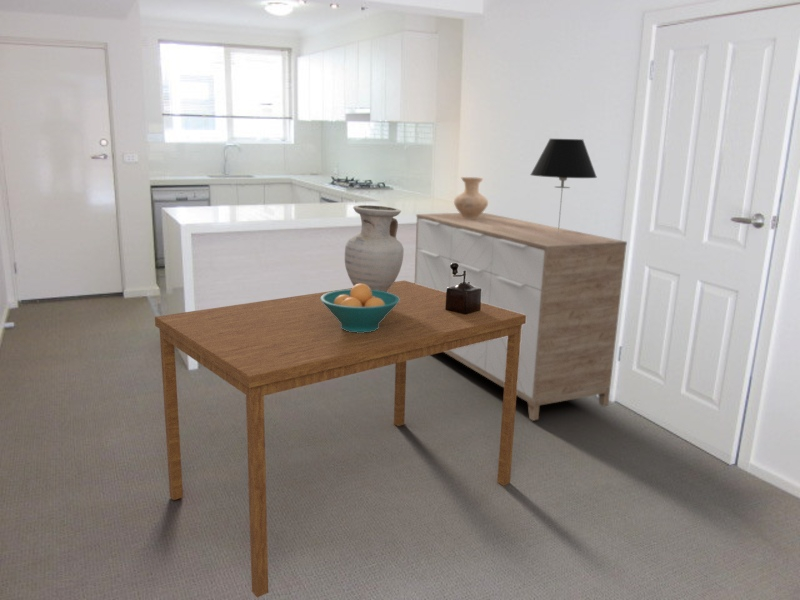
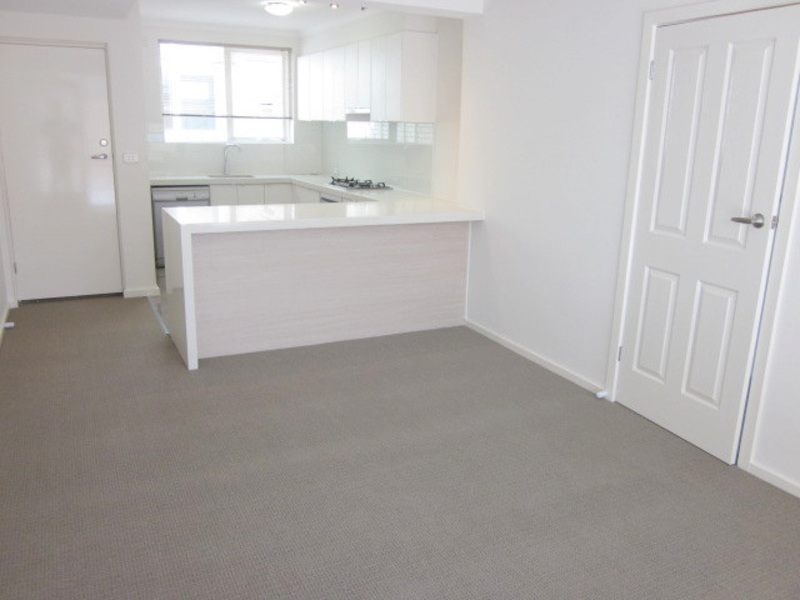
- table lamp [529,138,598,236]
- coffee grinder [445,262,482,315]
- dining table [154,280,526,598]
- sideboard [414,212,628,422]
- vase [453,176,489,219]
- vase [344,204,405,292]
- fruit bowl [321,284,400,333]
